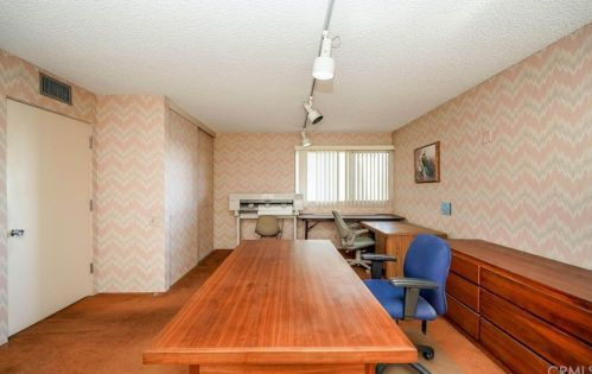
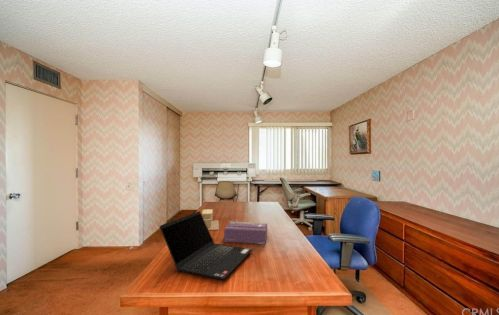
+ laptop computer [158,210,253,281]
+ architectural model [201,208,220,231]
+ tissue box [223,221,268,245]
